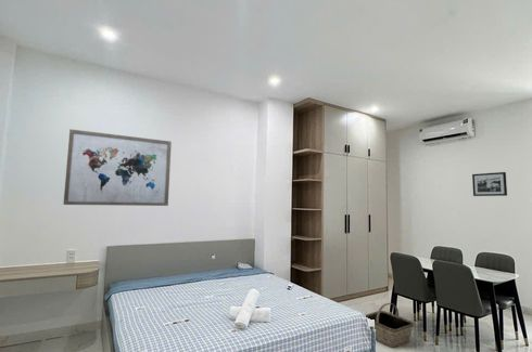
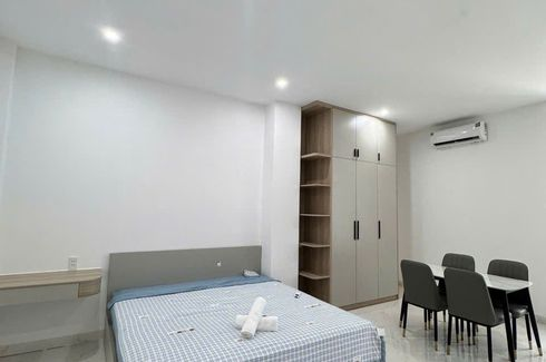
- wall art [63,128,173,207]
- picture frame [471,171,508,197]
- basket [365,302,415,349]
